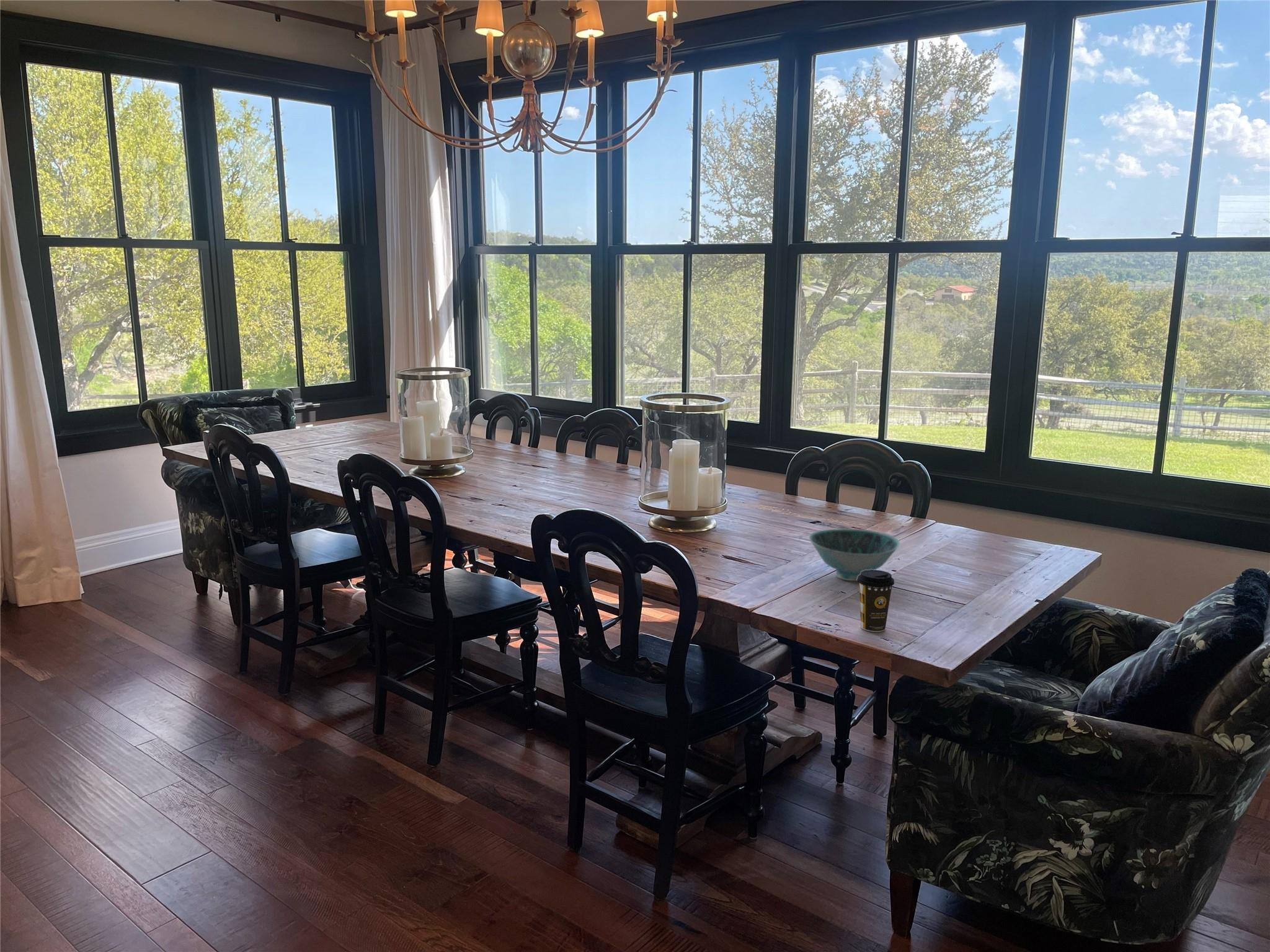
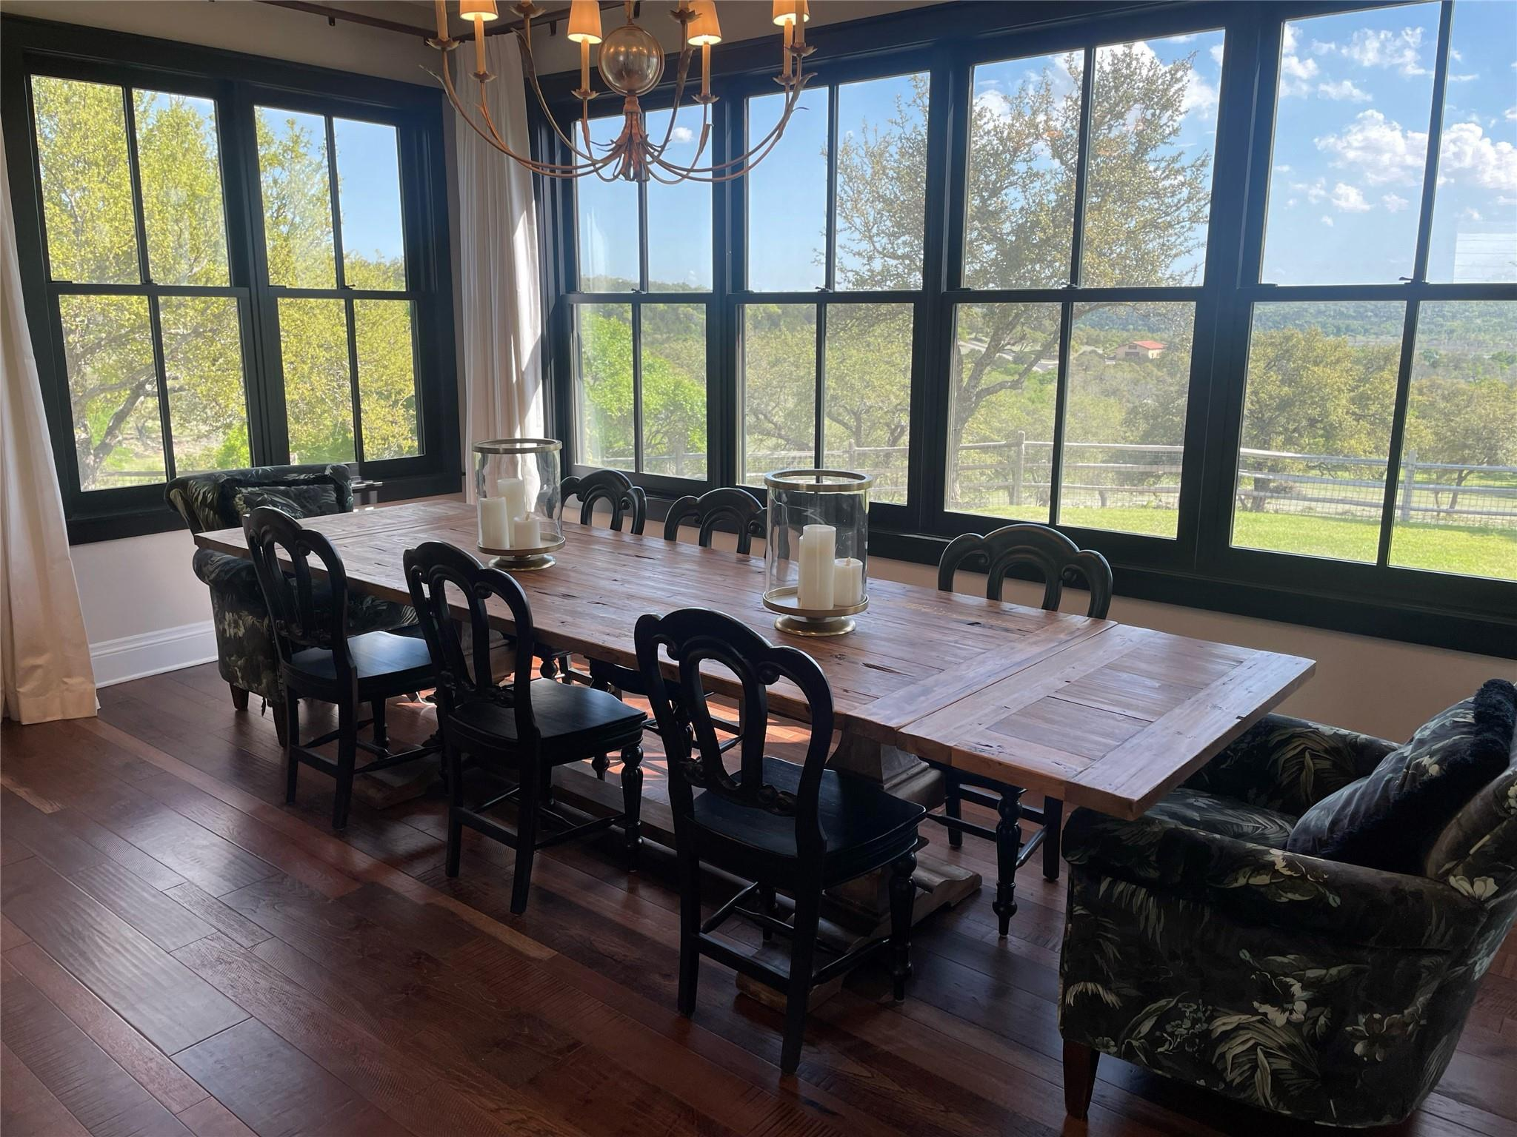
- coffee cup [856,570,895,632]
- bowl [808,528,900,582]
